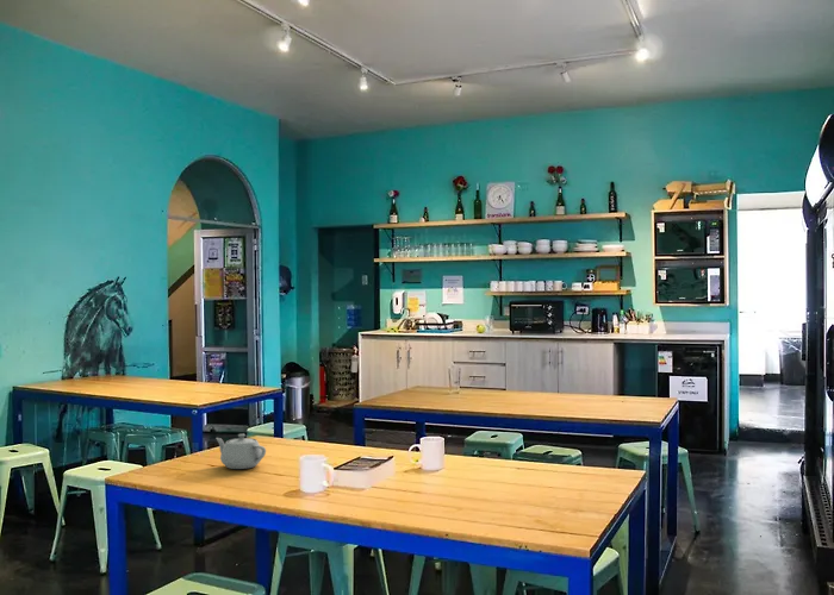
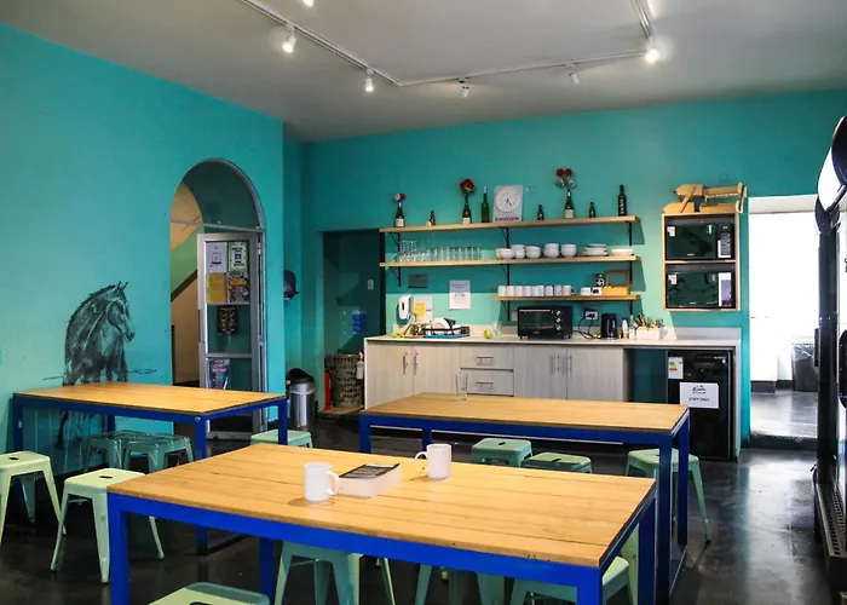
- teapot [214,433,267,470]
